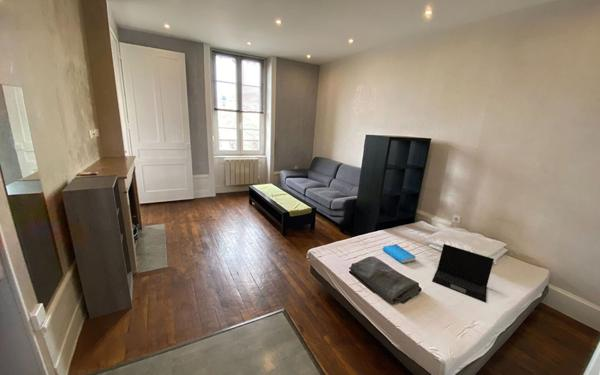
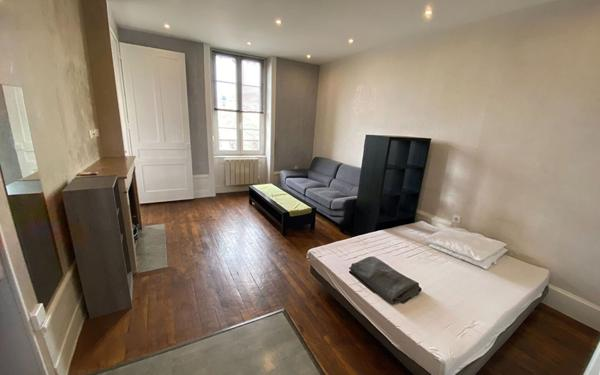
- laptop [431,243,495,303]
- book [382,244,417,264]
